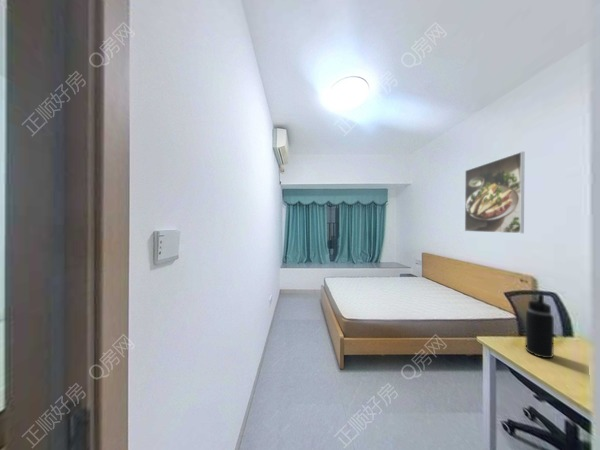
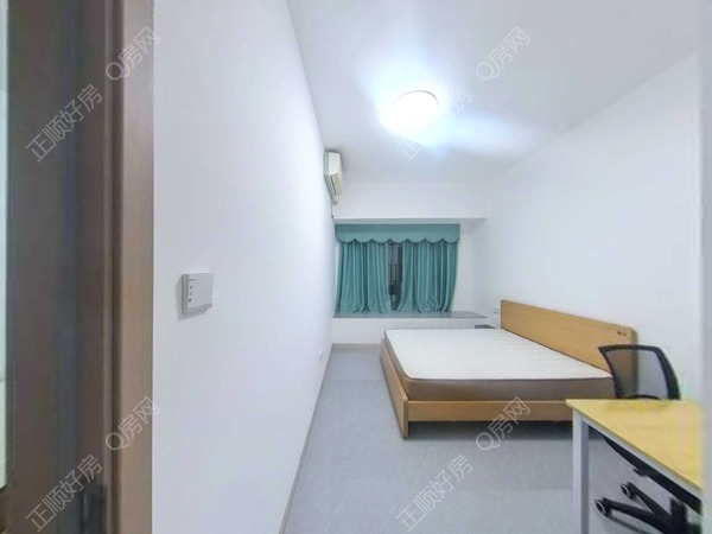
- water bottle [525,293,555,359]
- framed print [464,151,525,234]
